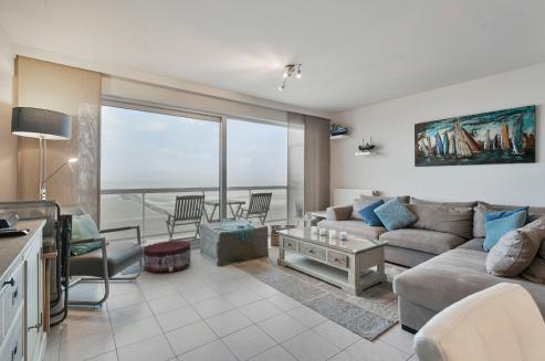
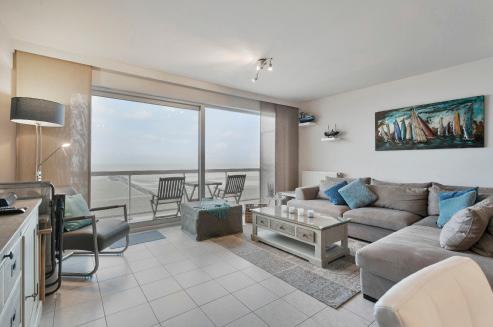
- pouf [143,240,192,274]
